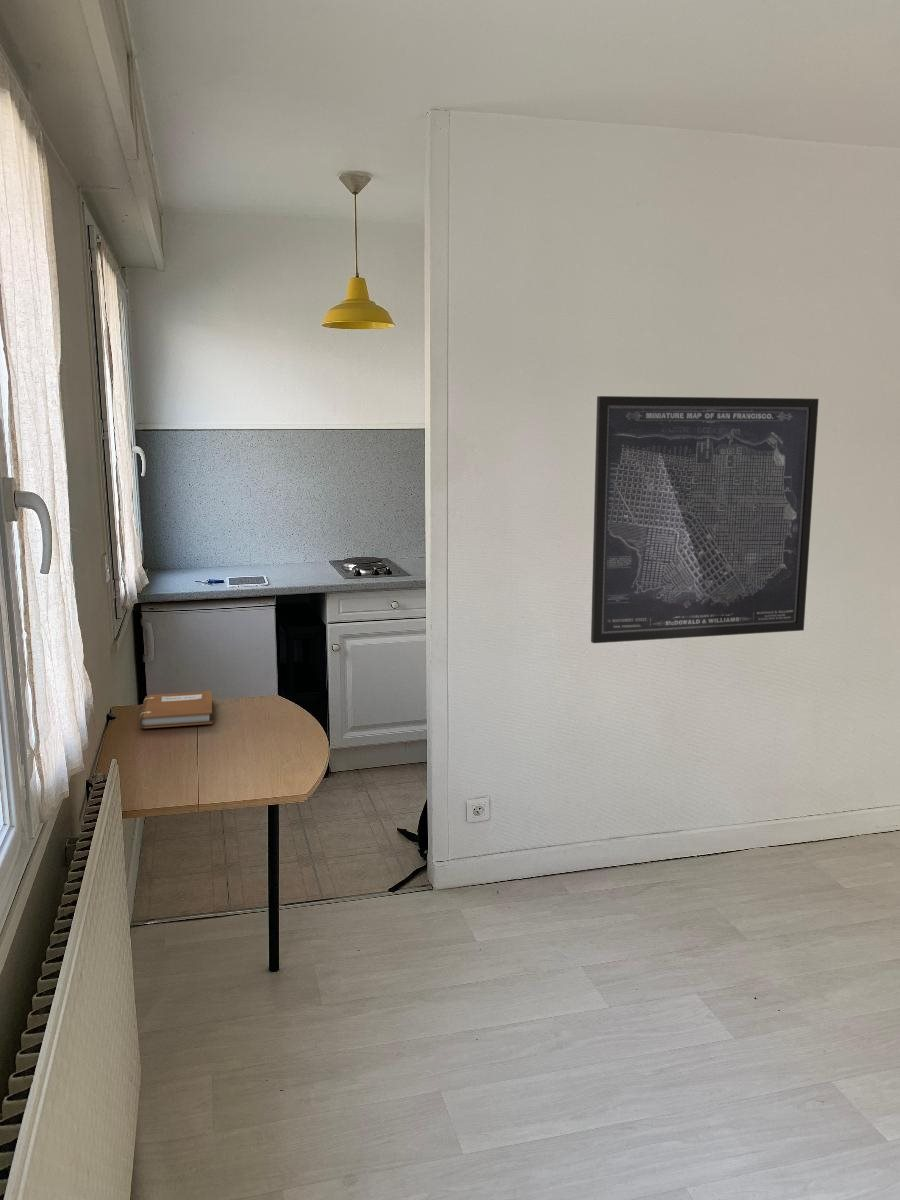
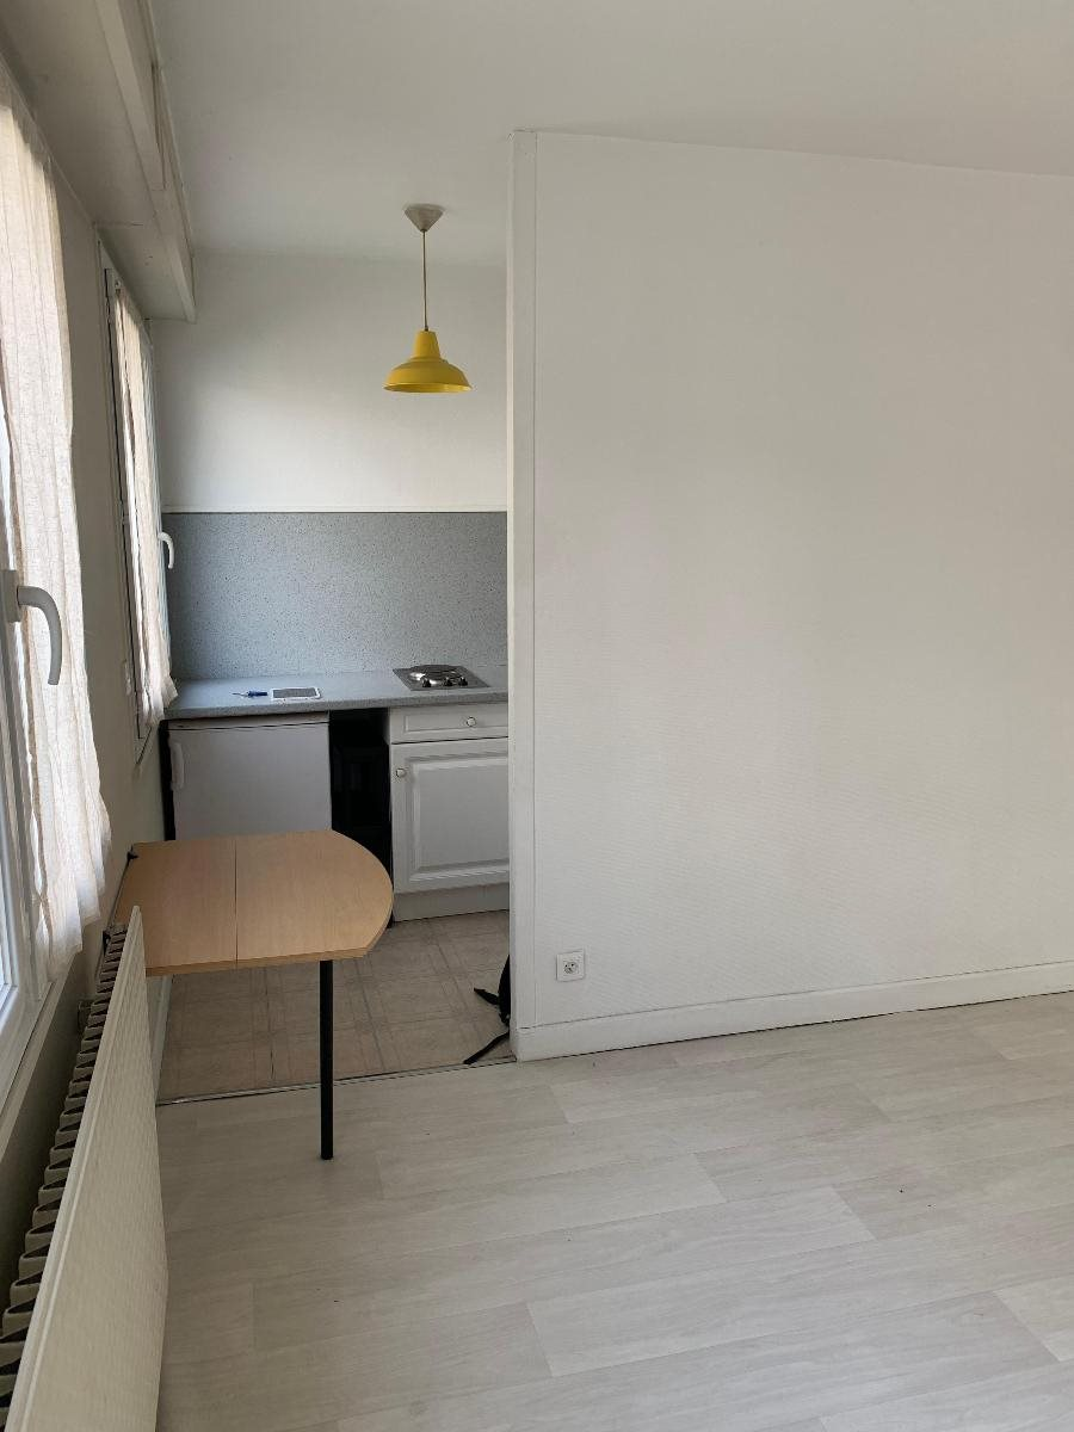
- notebook [138,690,213,729]
- wall art [590,395,820,644]
